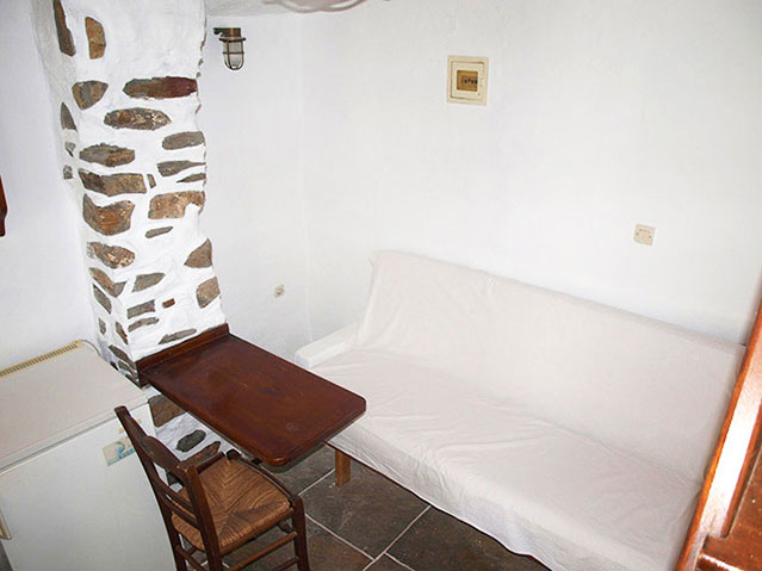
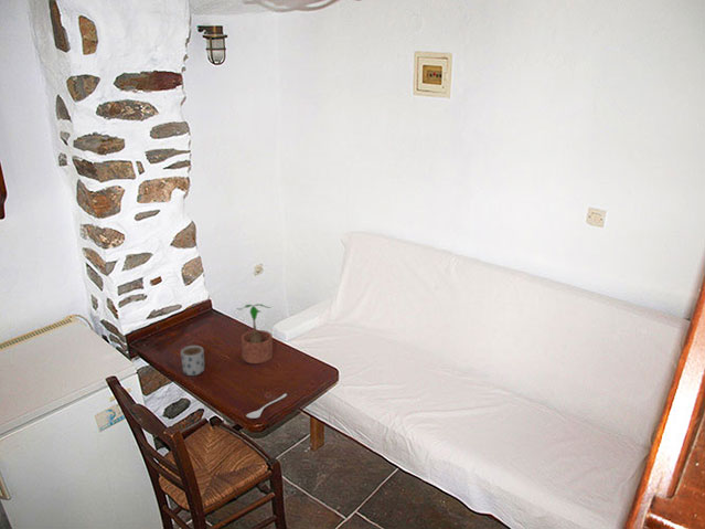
+ mug [180,345,206,377]
+ spoon [245,392,288,420]
+ potted plant [237,303,274,364]
